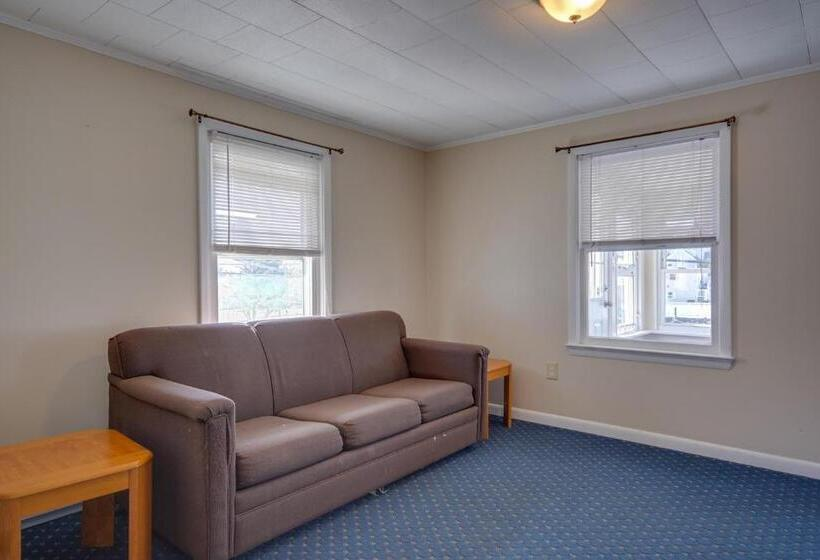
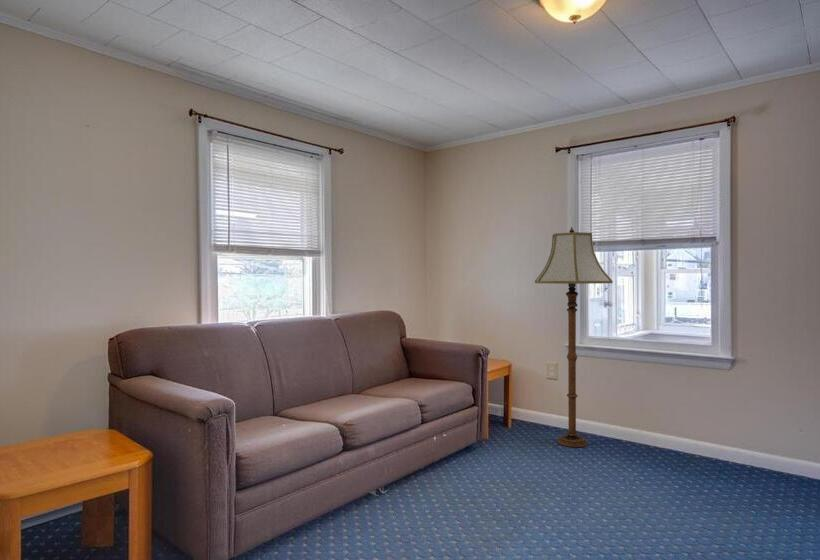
+ floor lamp [534,226,614,448]
